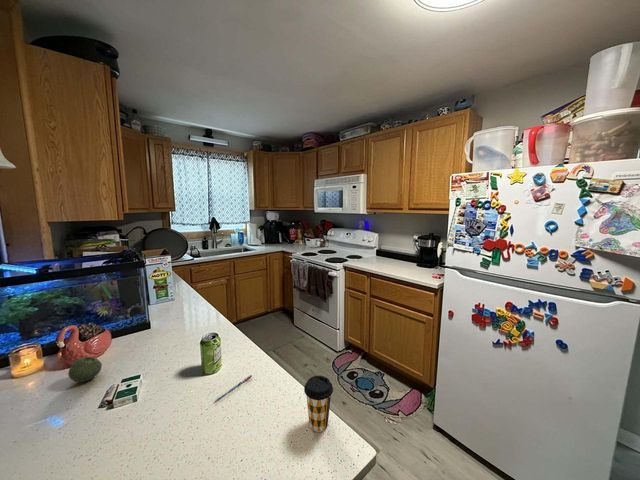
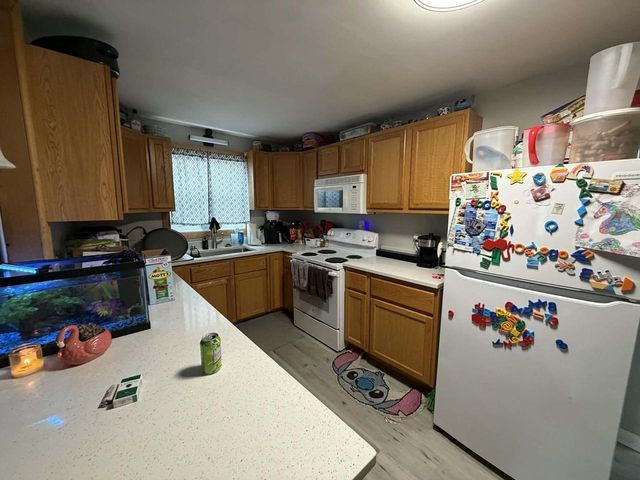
- pen [214,374,253,403]
- fruit [67,356,103,383]
- coffee cup [303,375,334,433]
